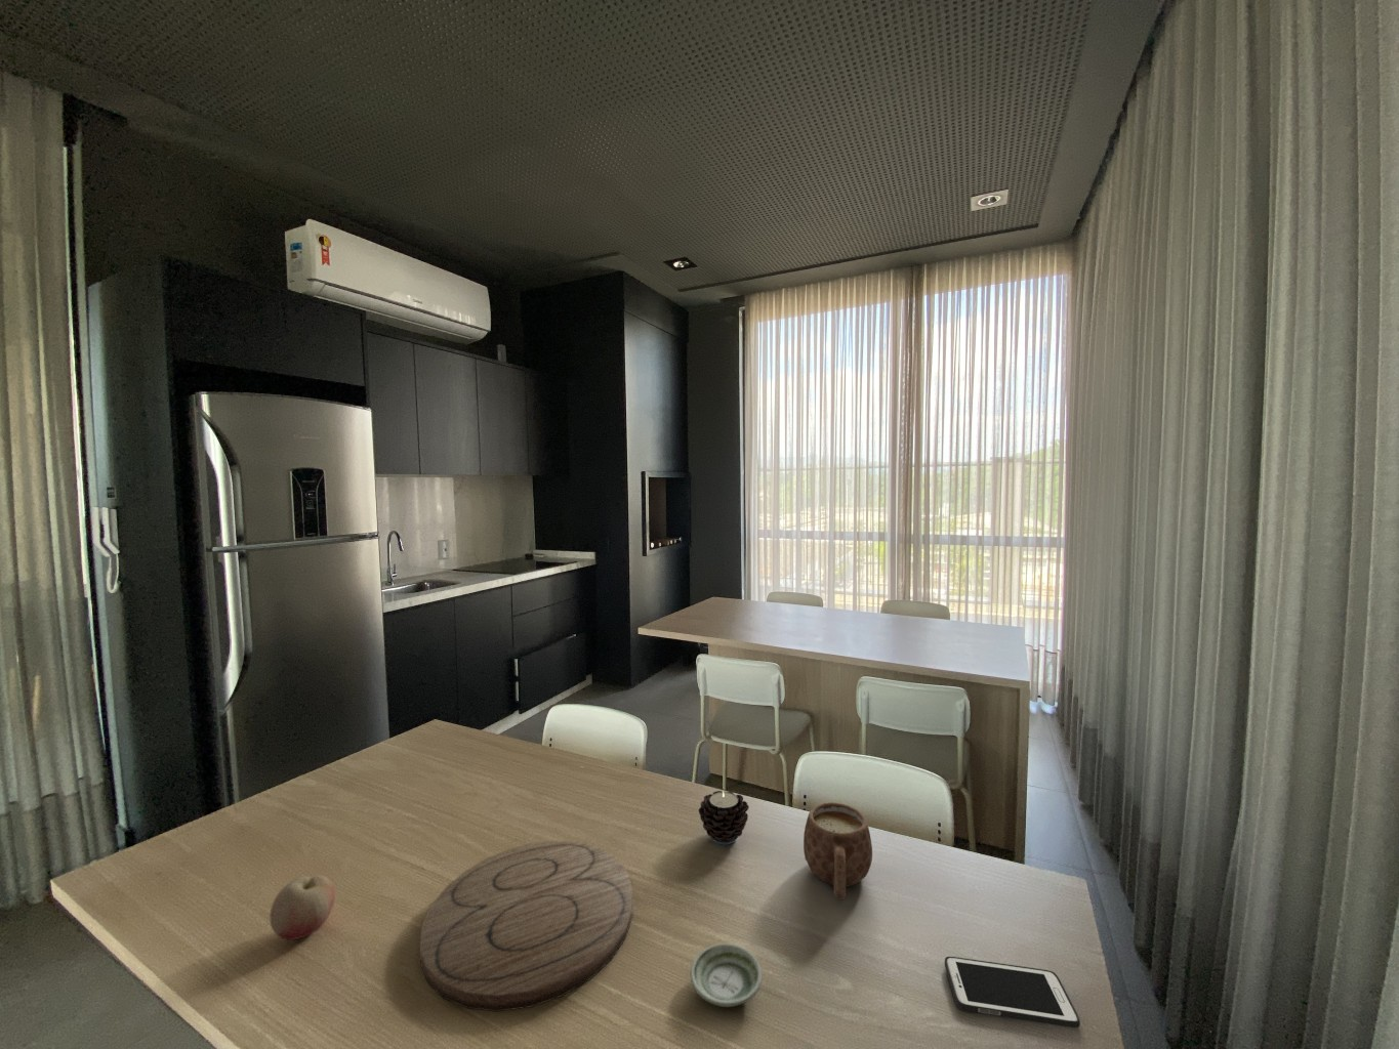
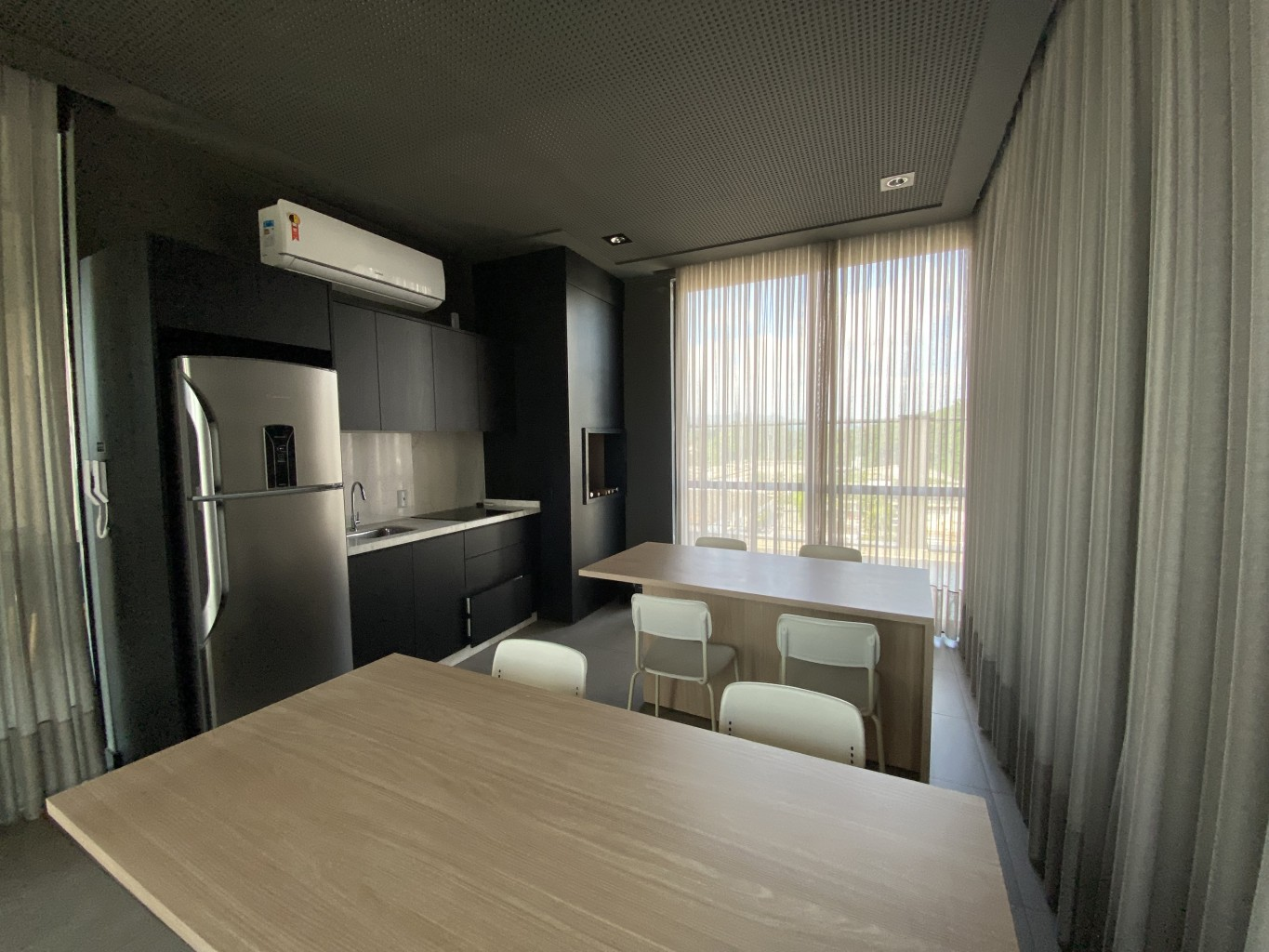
- cutting board [419,839,634,1013]
- cell phone [944,955,1081,1028]
- fruit [269,874,336,940]
- candle [698,790,751,845]
- mug [803,801,873,900]
- saucer [690,942,763,1008]
